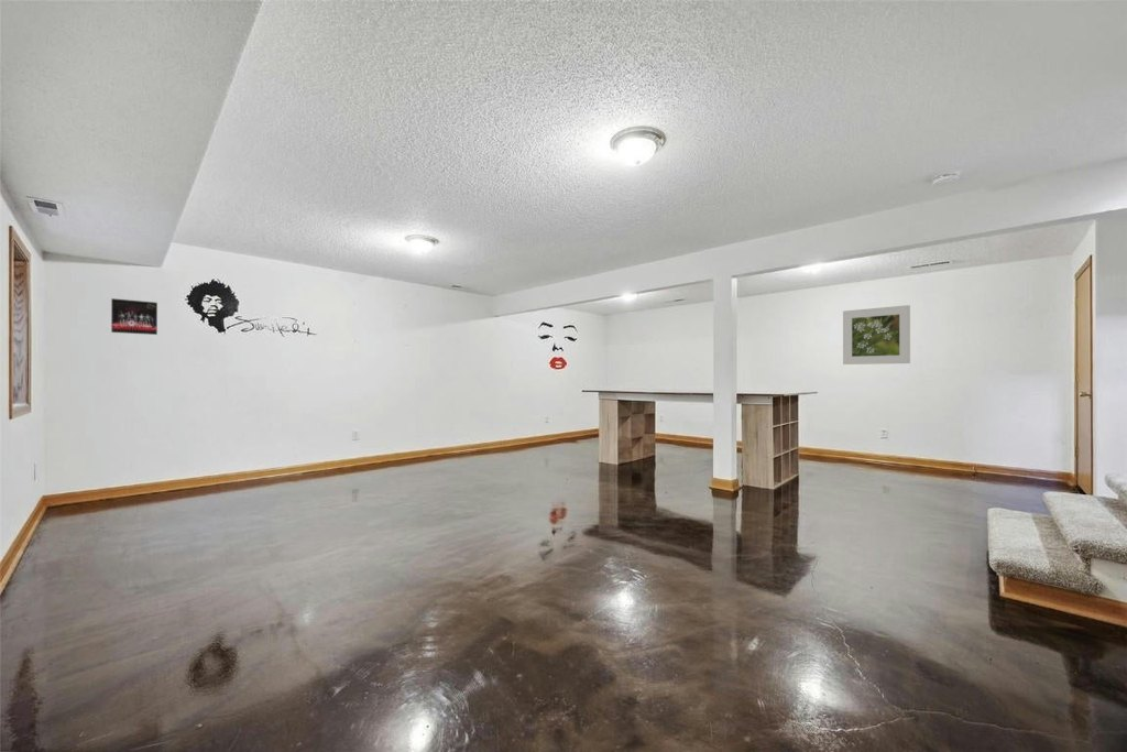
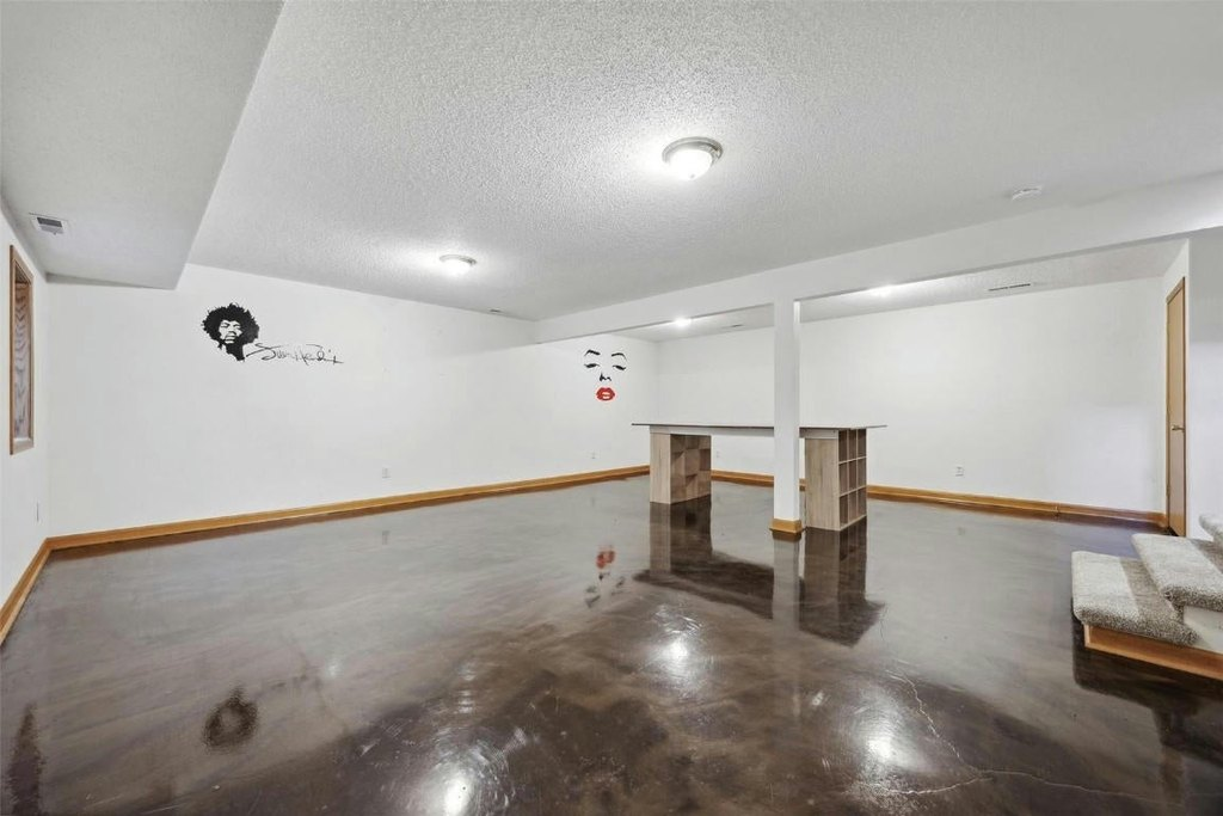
- album cover [110,297,158,336]
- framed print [842,304,911,366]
